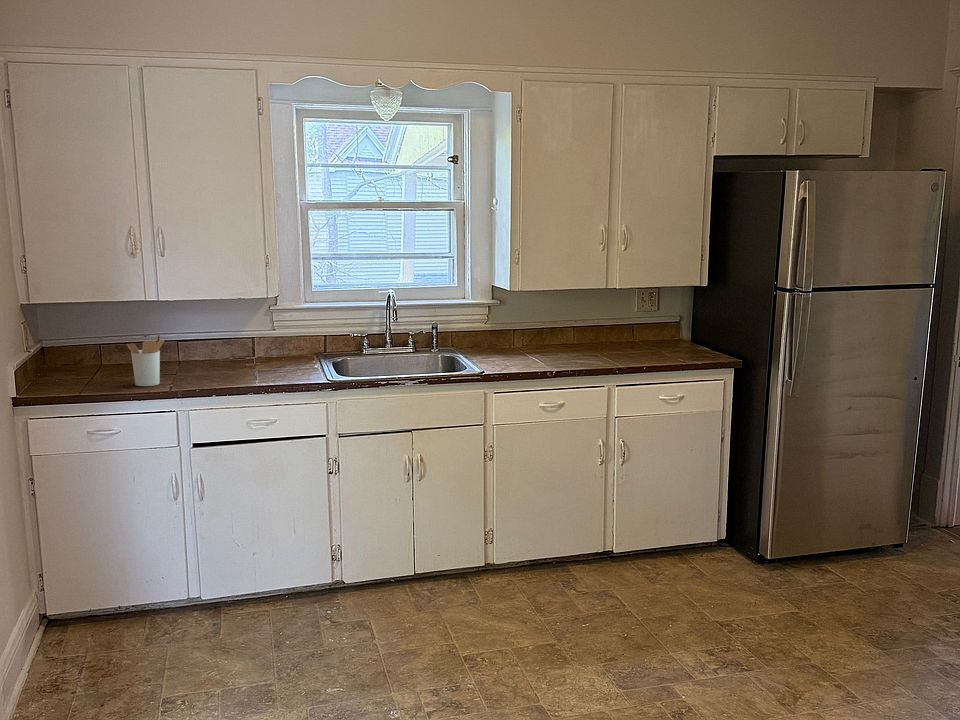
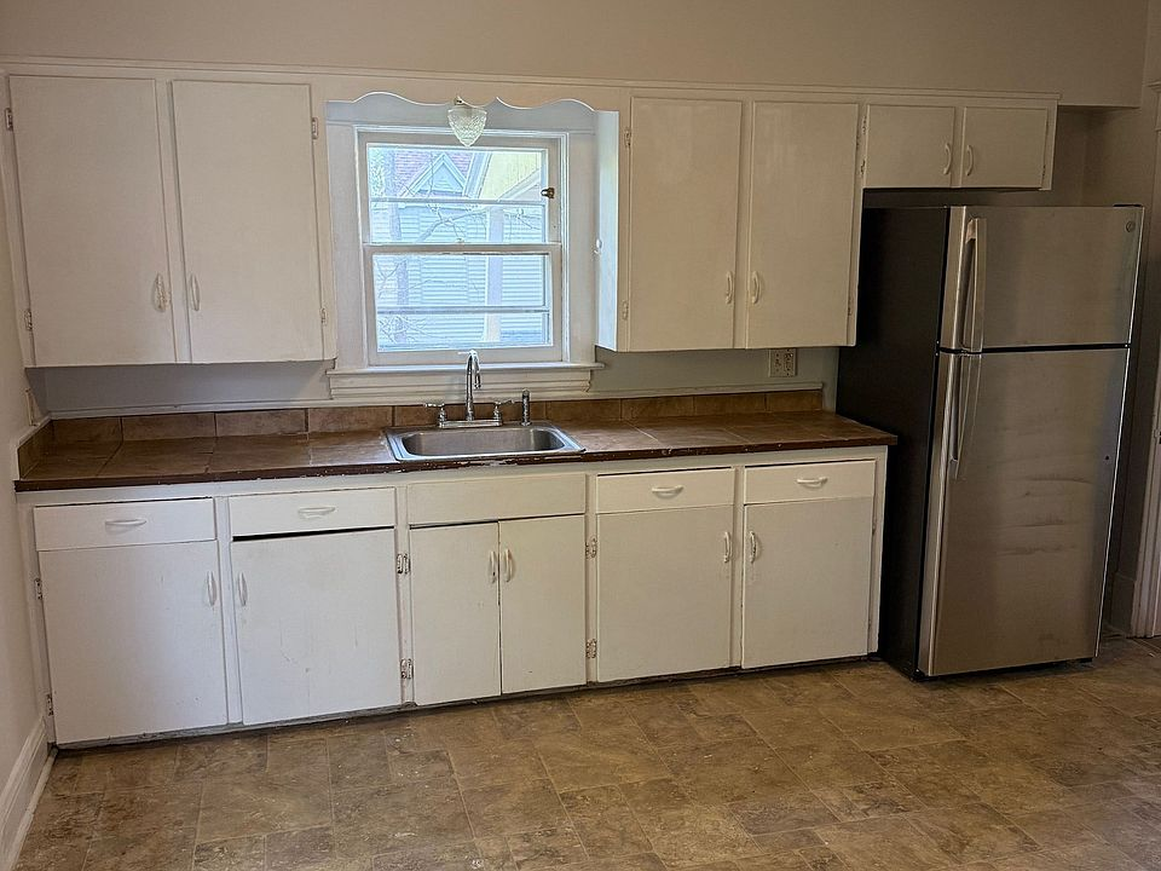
- utensil holder [126,334,165,387]
